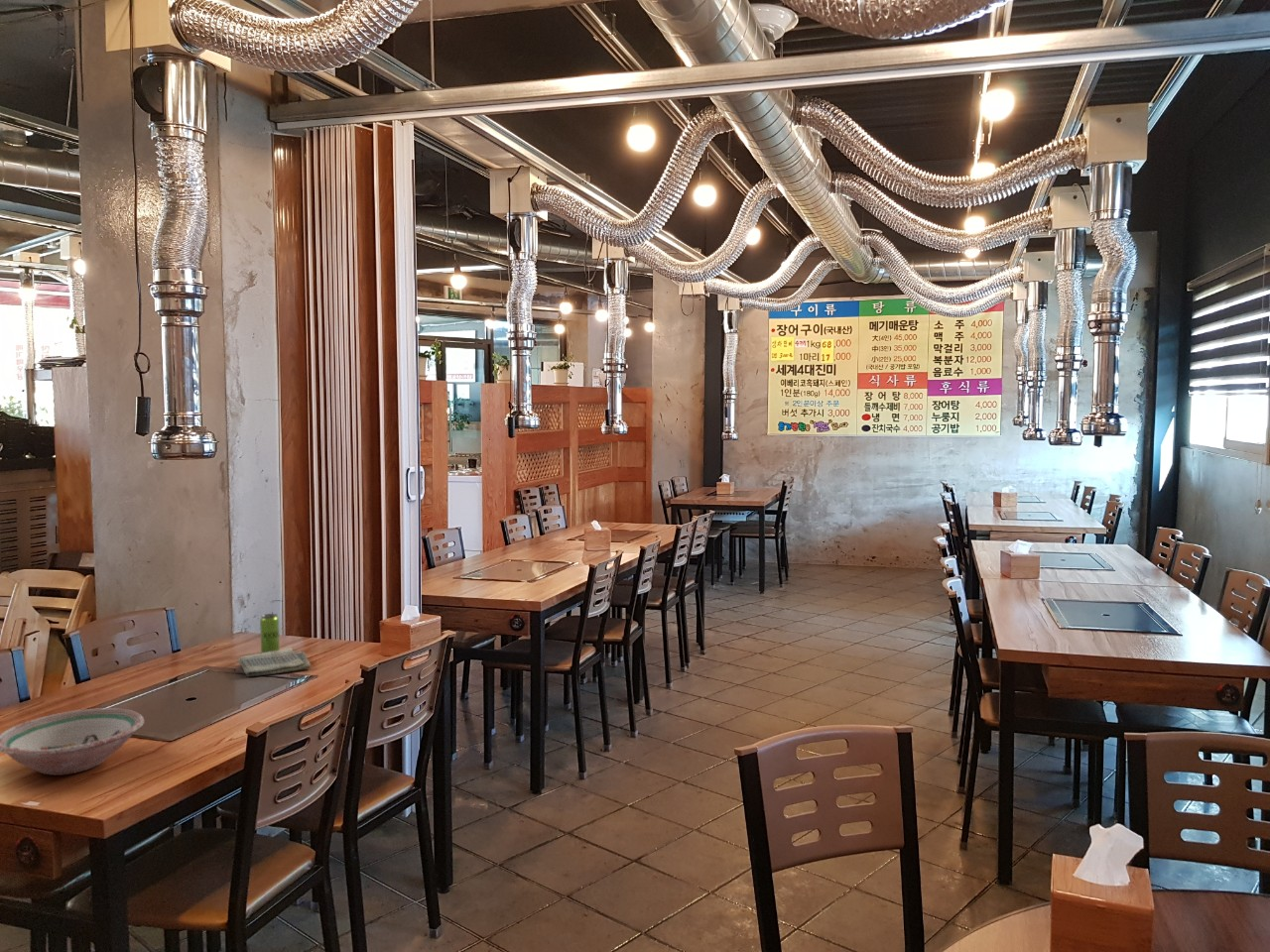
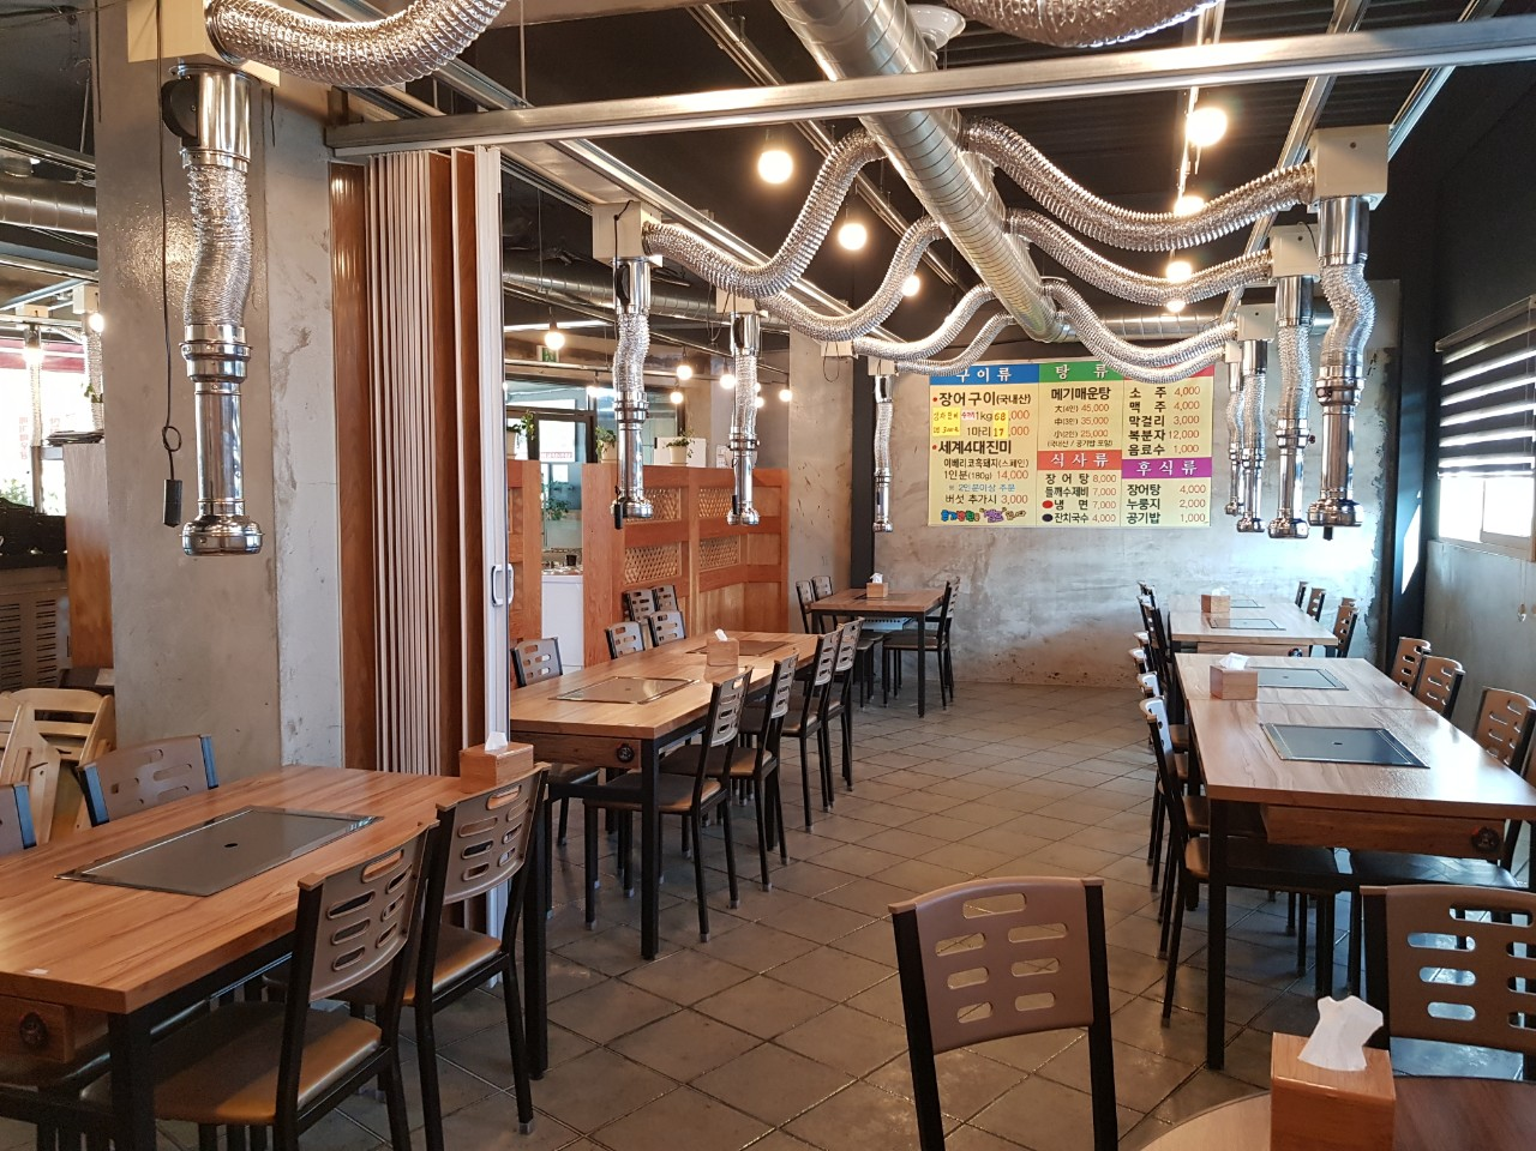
- dish towel [237,647,312,677]
- bowl [0,707,145,776]
- beverage can [259,613,281,654]
